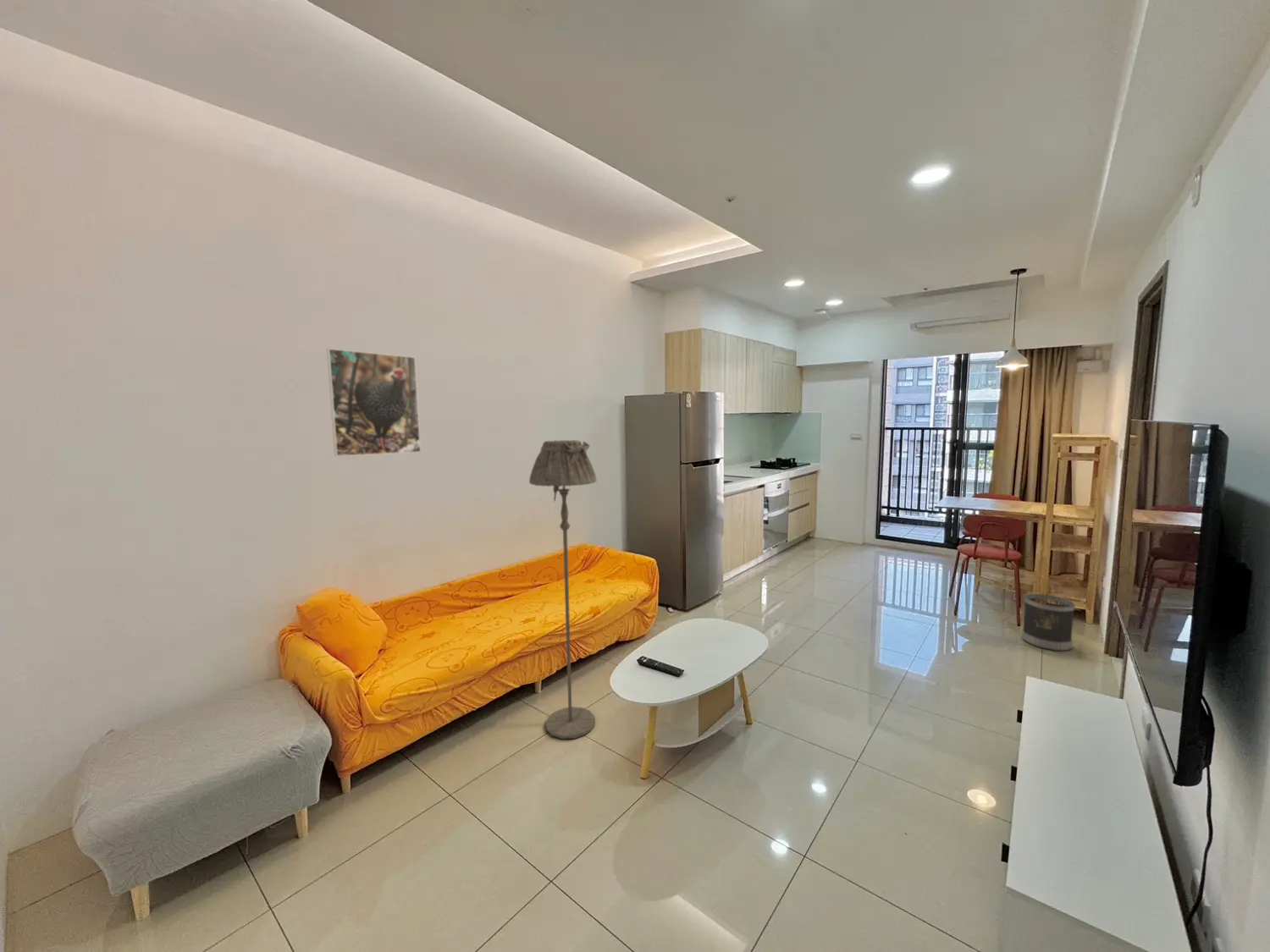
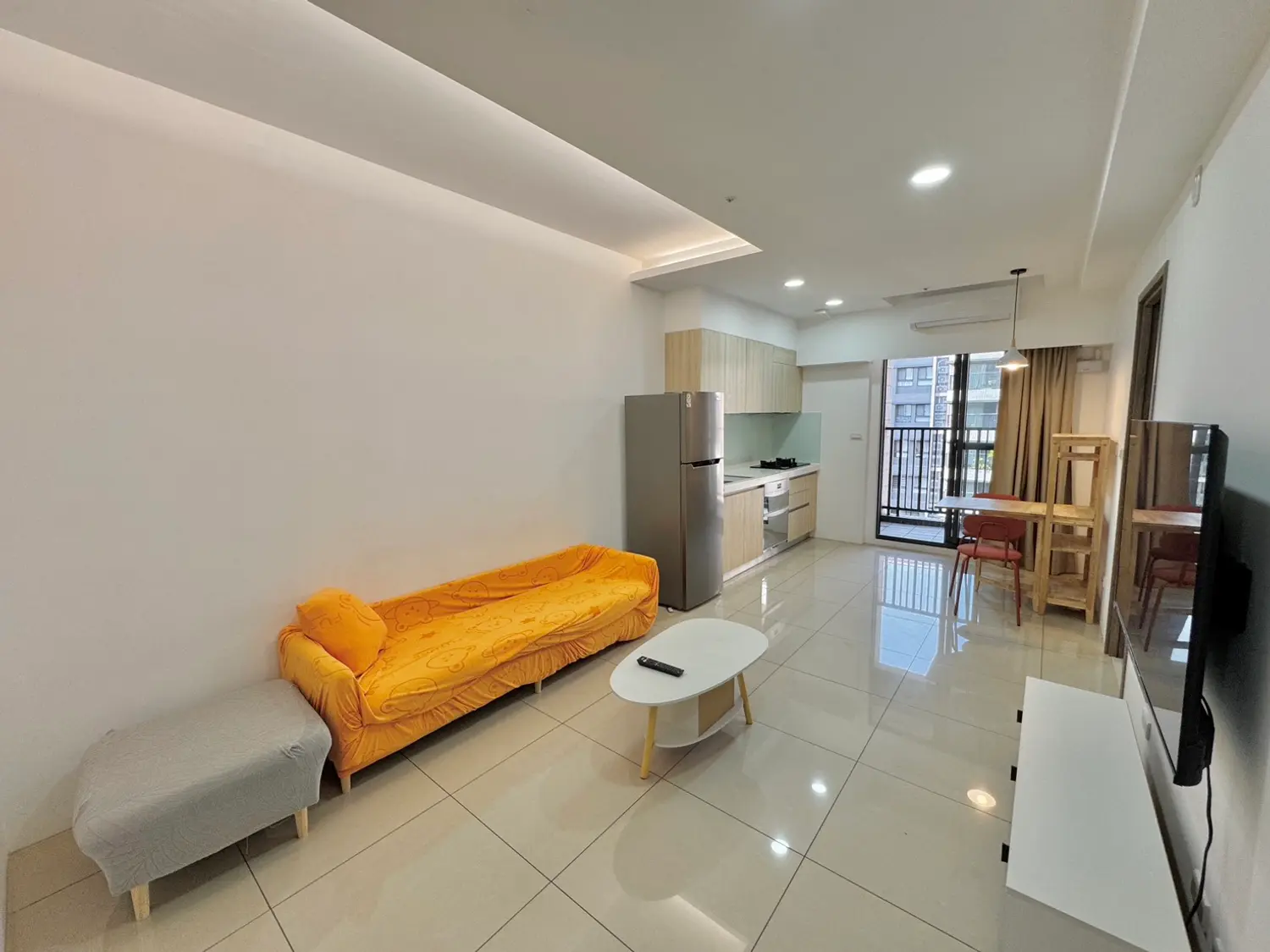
- wastebasket [1021,593,1076,652]
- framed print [325,348,422,457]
- floor lamp [528,439,598,740]
